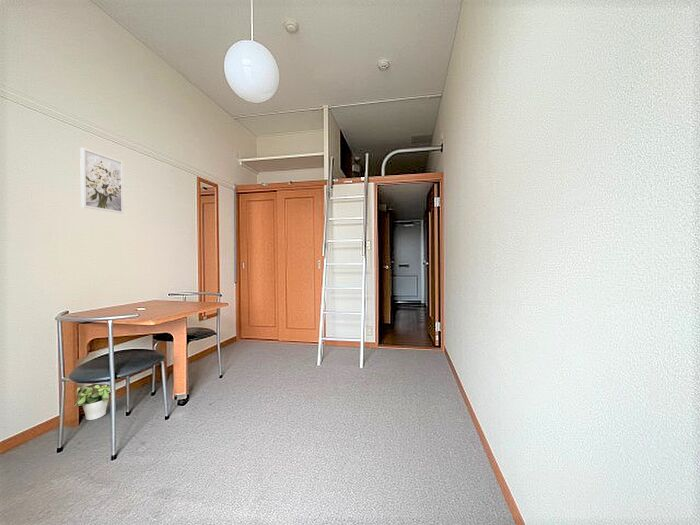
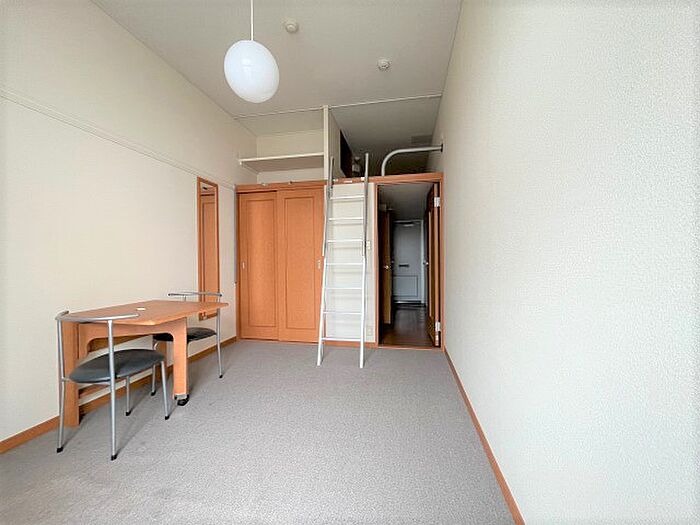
- potted plant [72,384,111,421]
- wall art [79,147,125,215]
